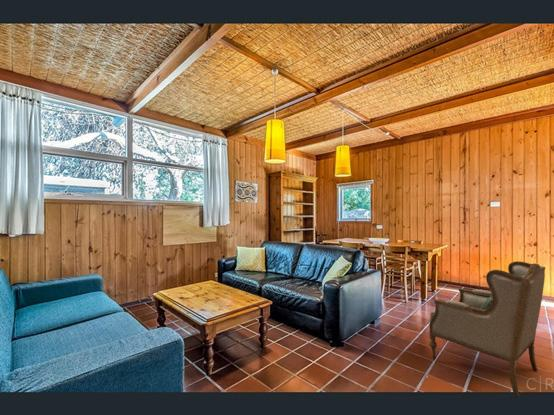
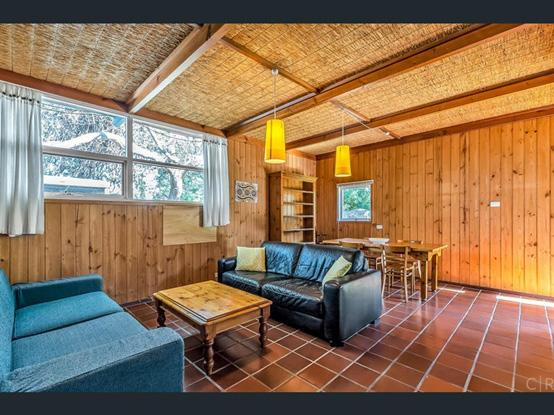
- armchair [428,260,546,399]
